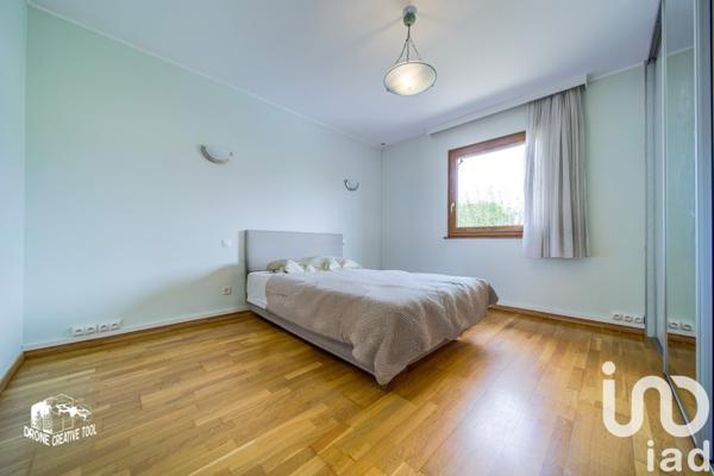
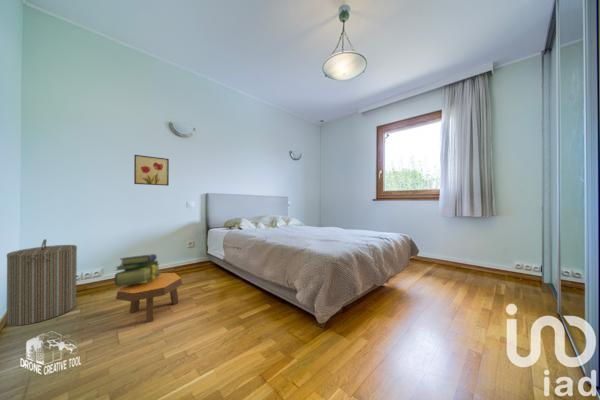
+ wall art [133,154,170,187]
+ laundry hamper [5,238,78,327]
+ footstool [115,272,184,324]
+ stack of books [113,253,161,287]
